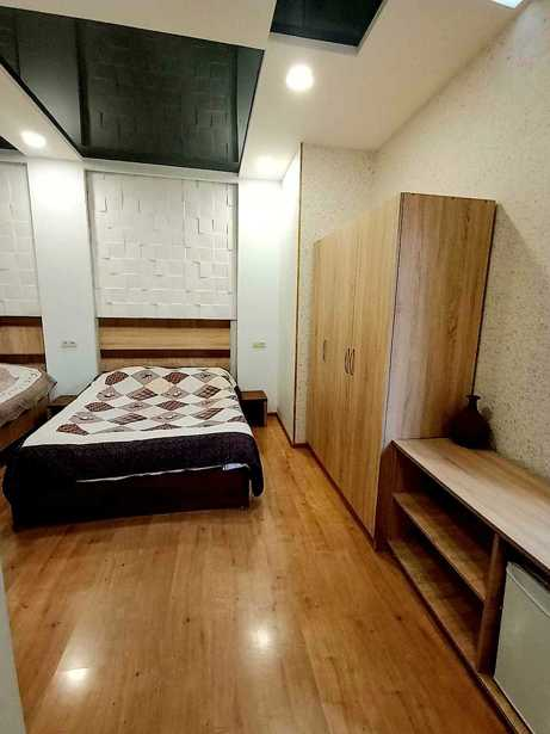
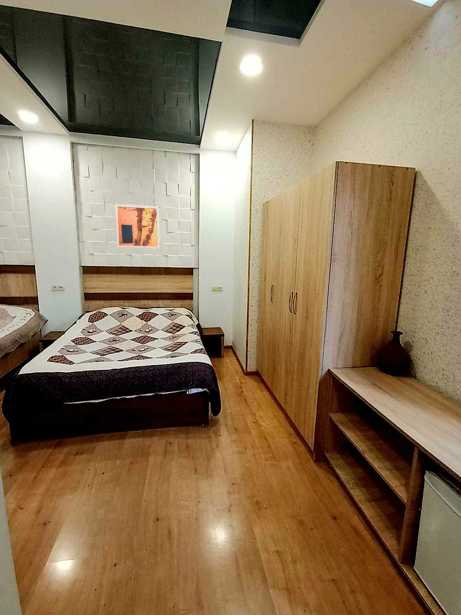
+ wall art [114,203,161,249]
